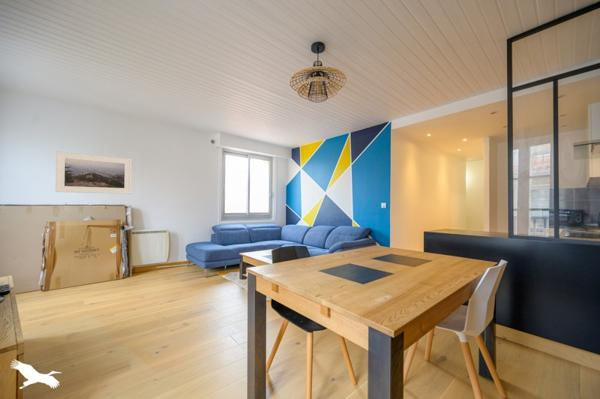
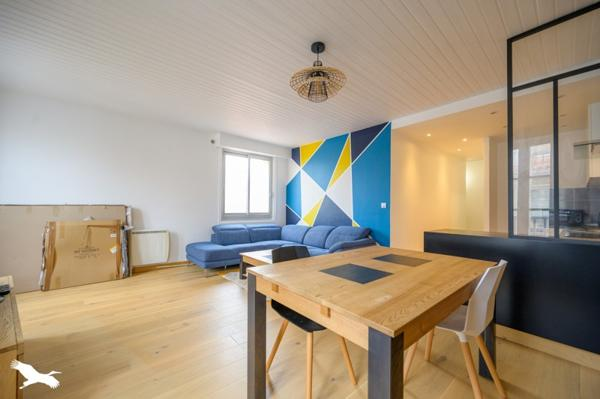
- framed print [55,150,132,195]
